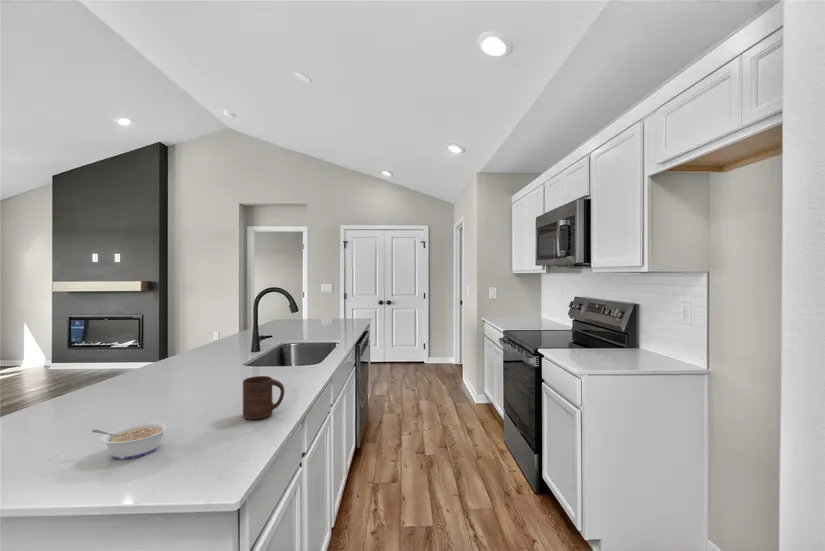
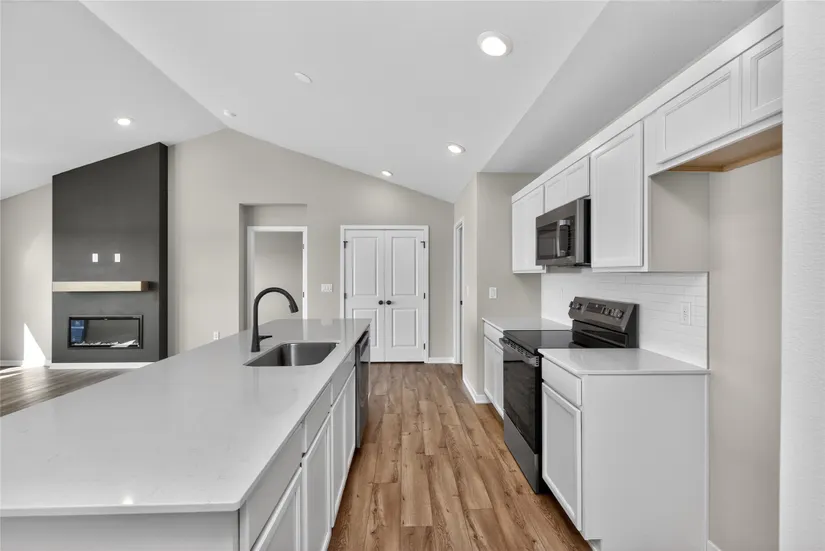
- legume [91,421,170,460]
- cup [242,375,285,420]
